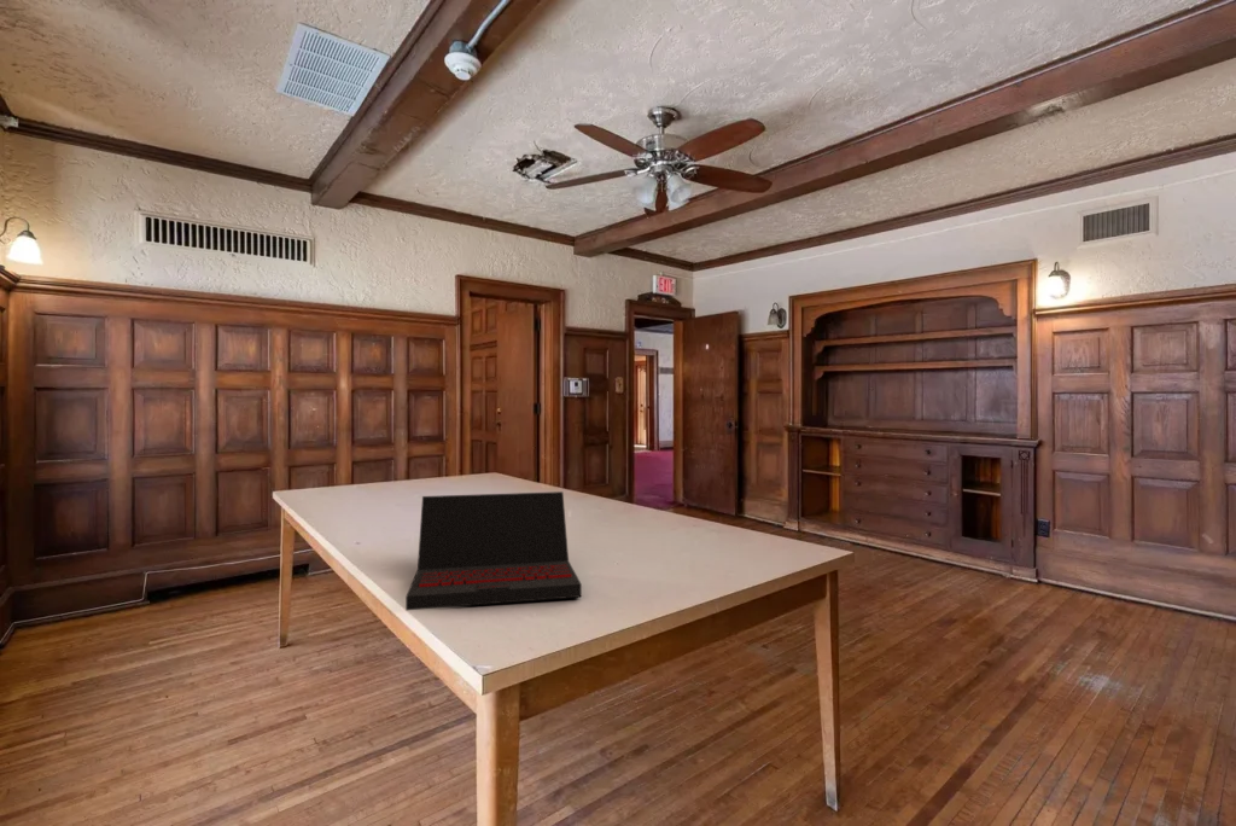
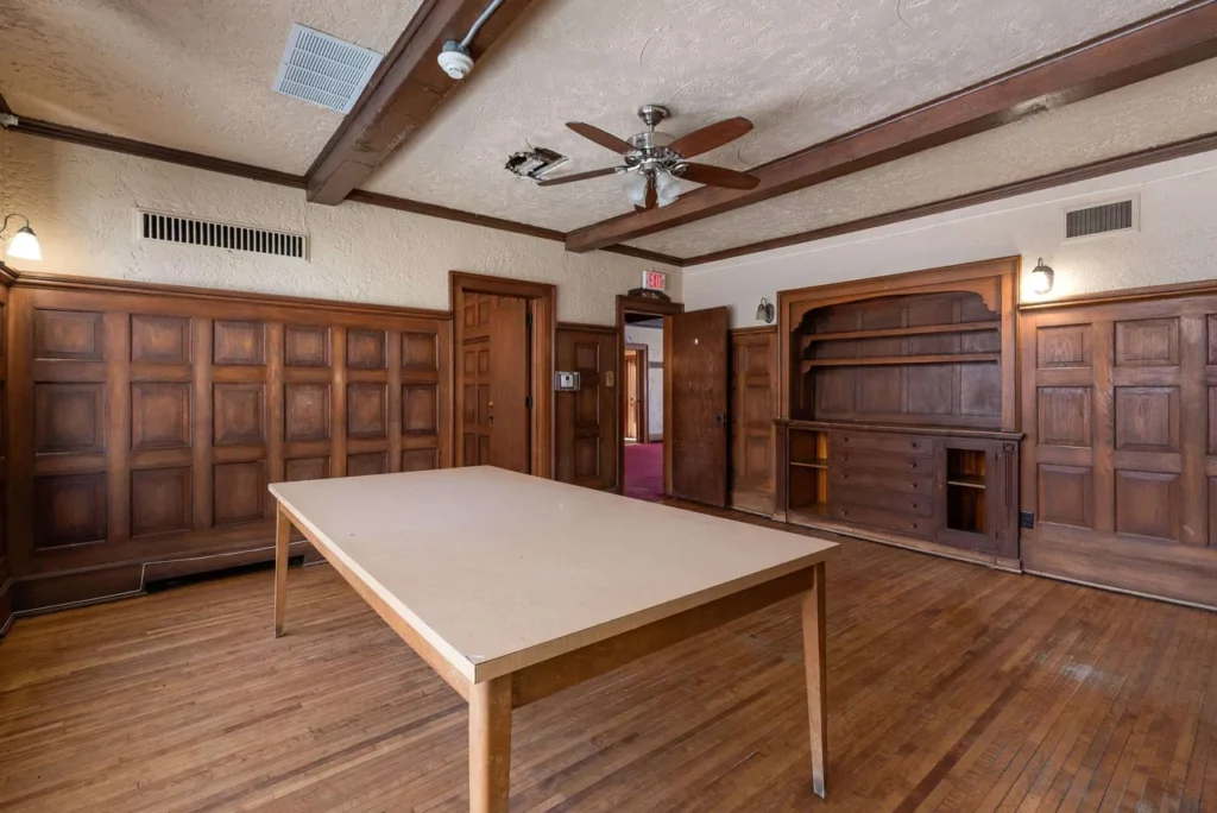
- laptop [404,490,583,611]
